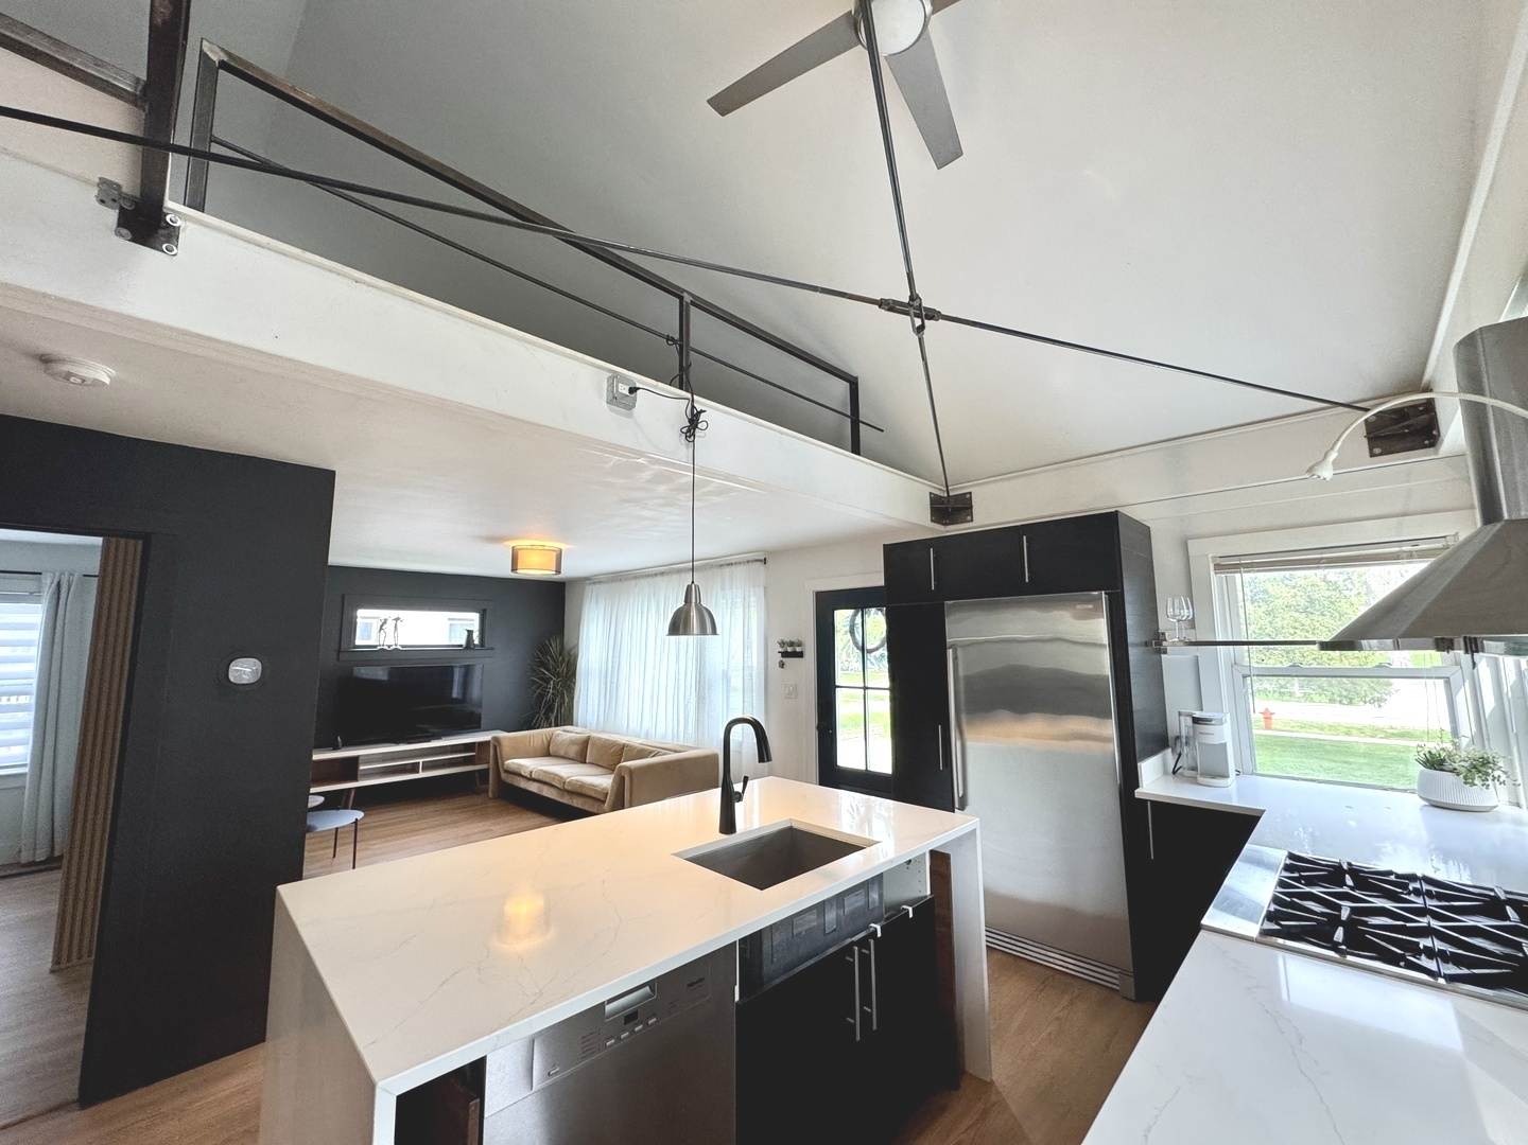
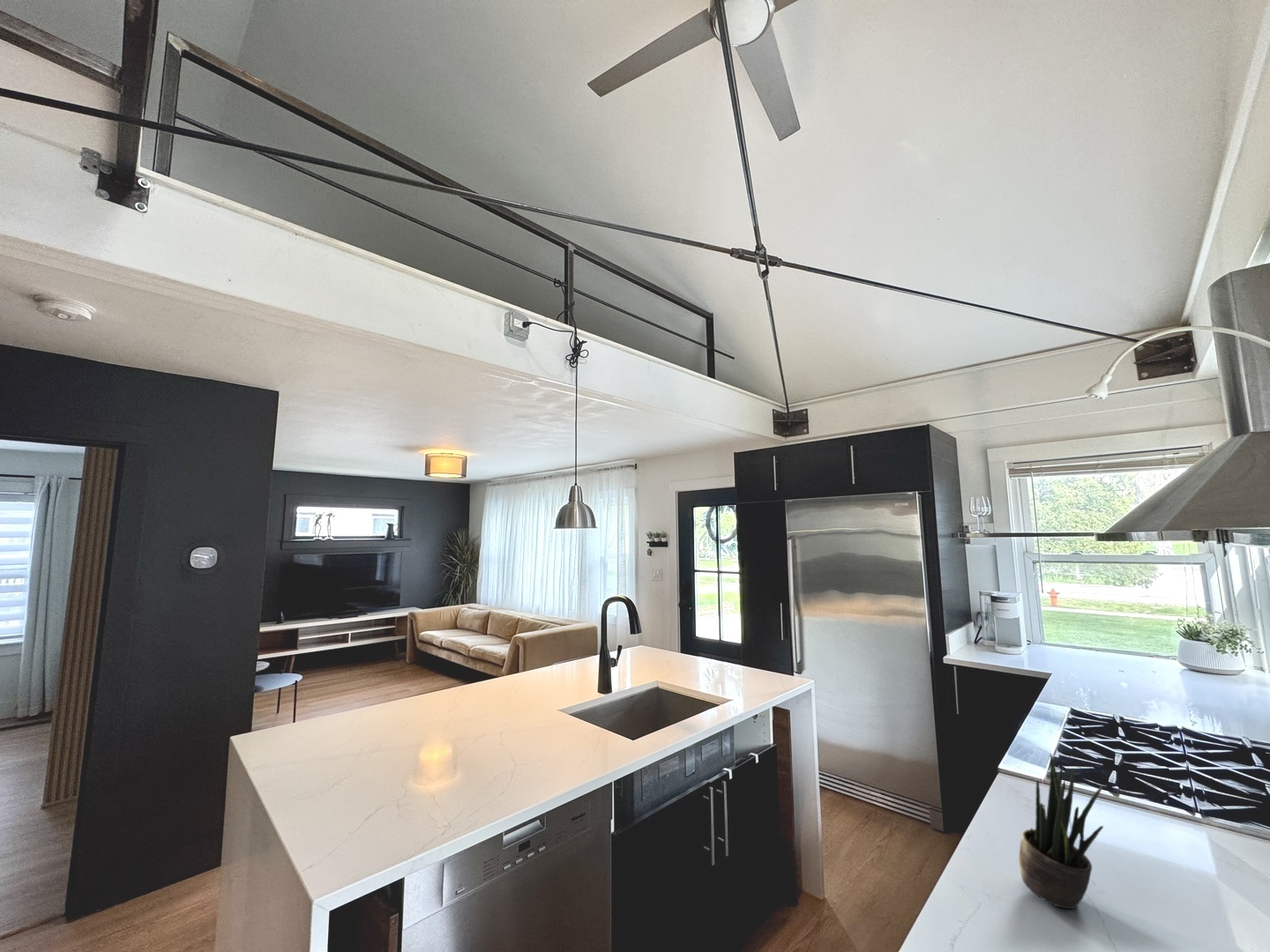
+ potted plant [1019,753,1104,910]
